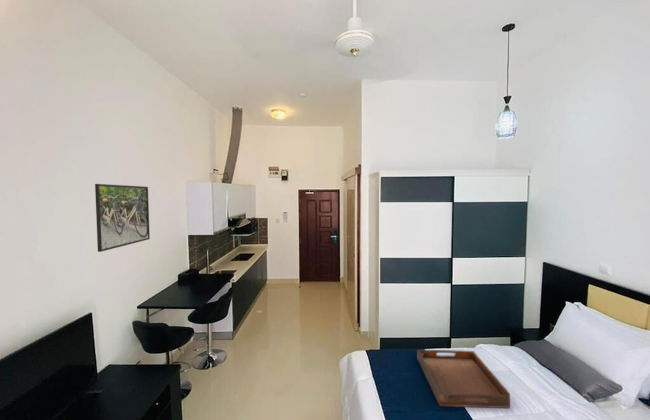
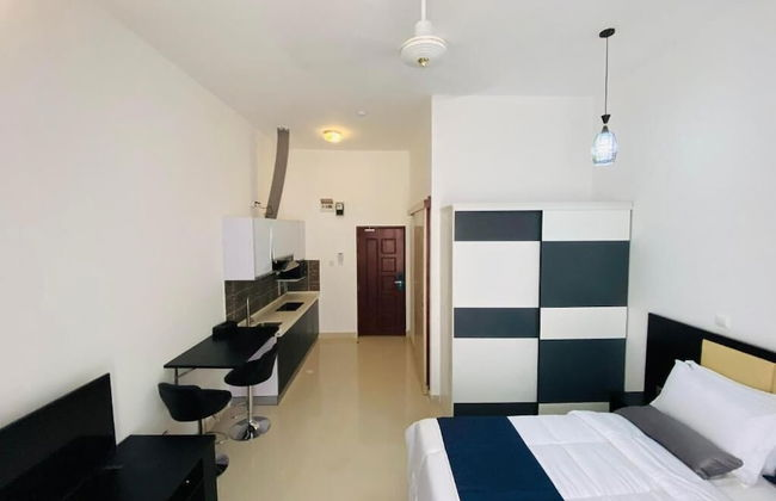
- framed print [94,183,151,253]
- serving tray [416,349,511,409]
